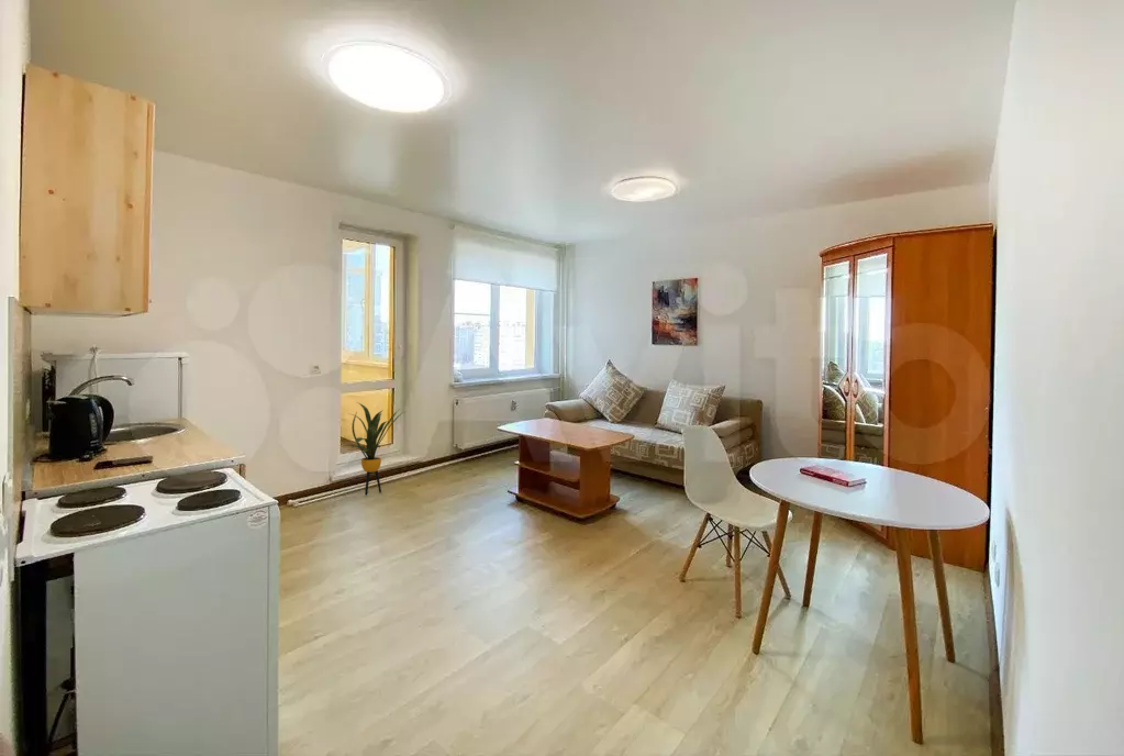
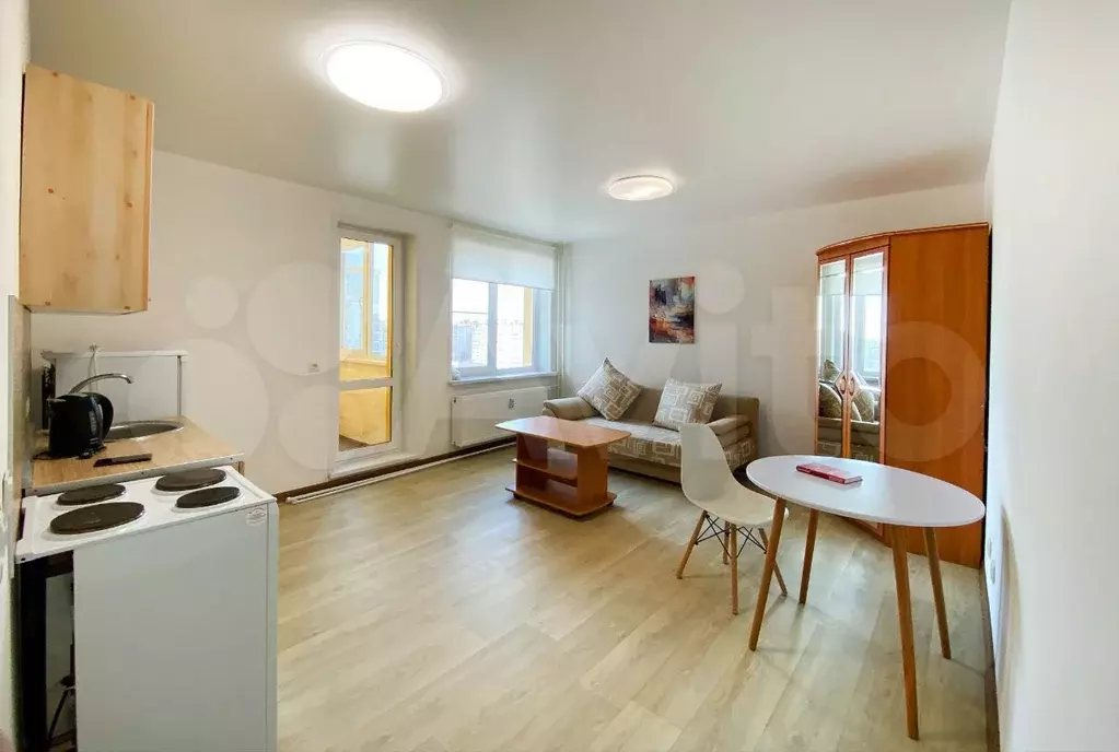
- house plant [343,401,408,496]
